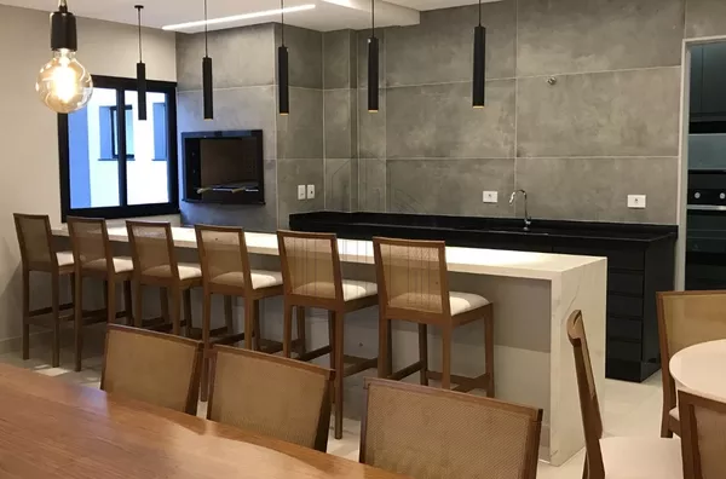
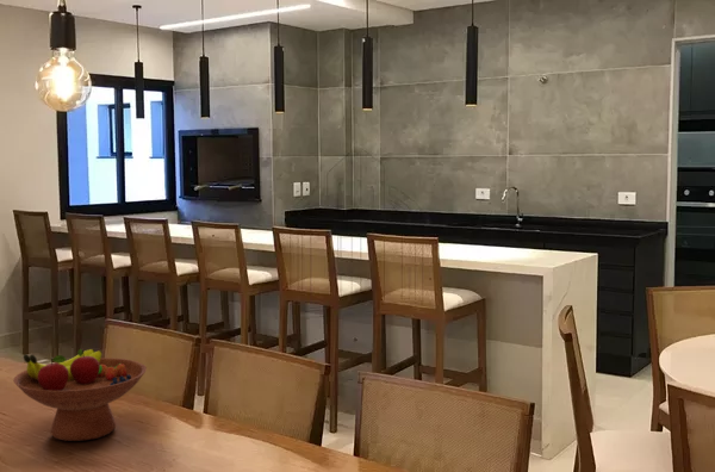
+ fruit bowl [12,348,148,442]
